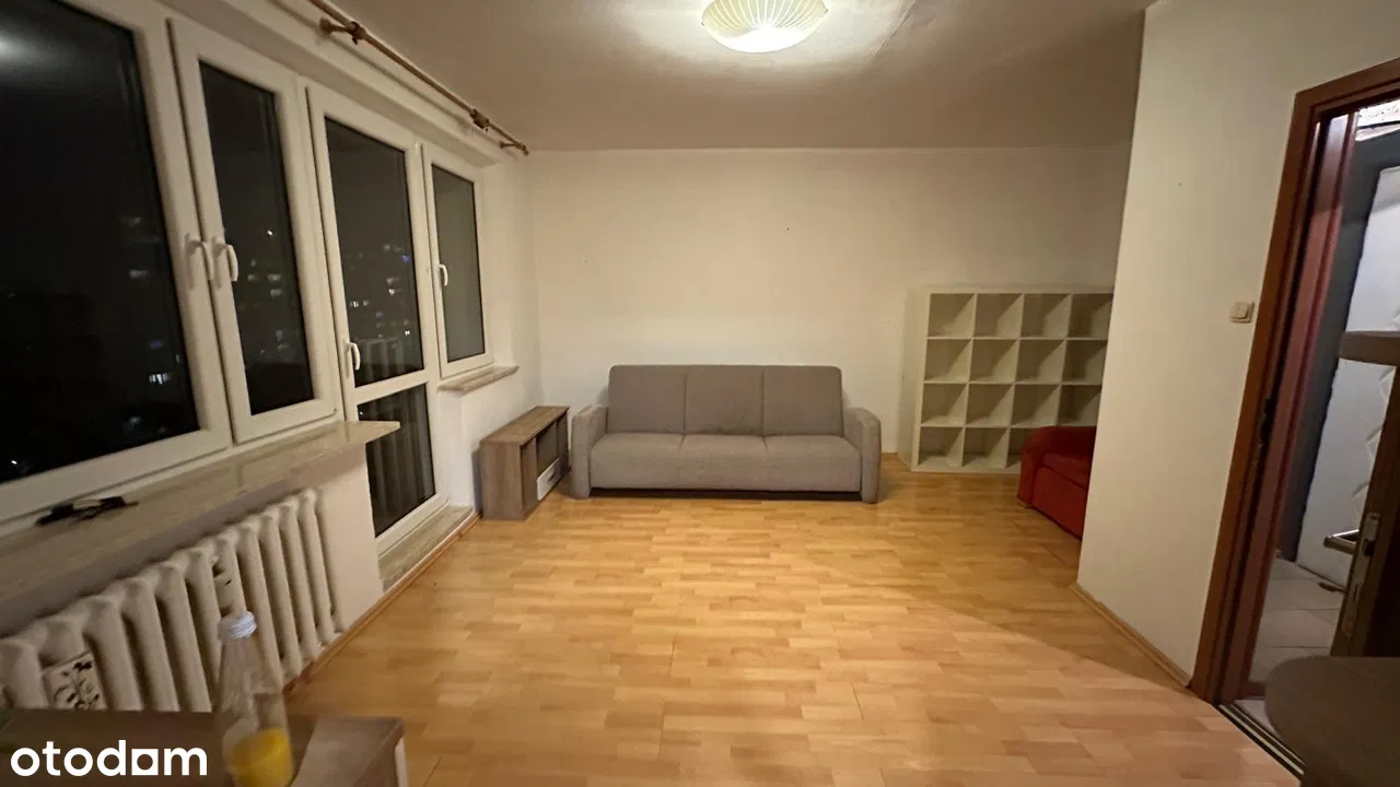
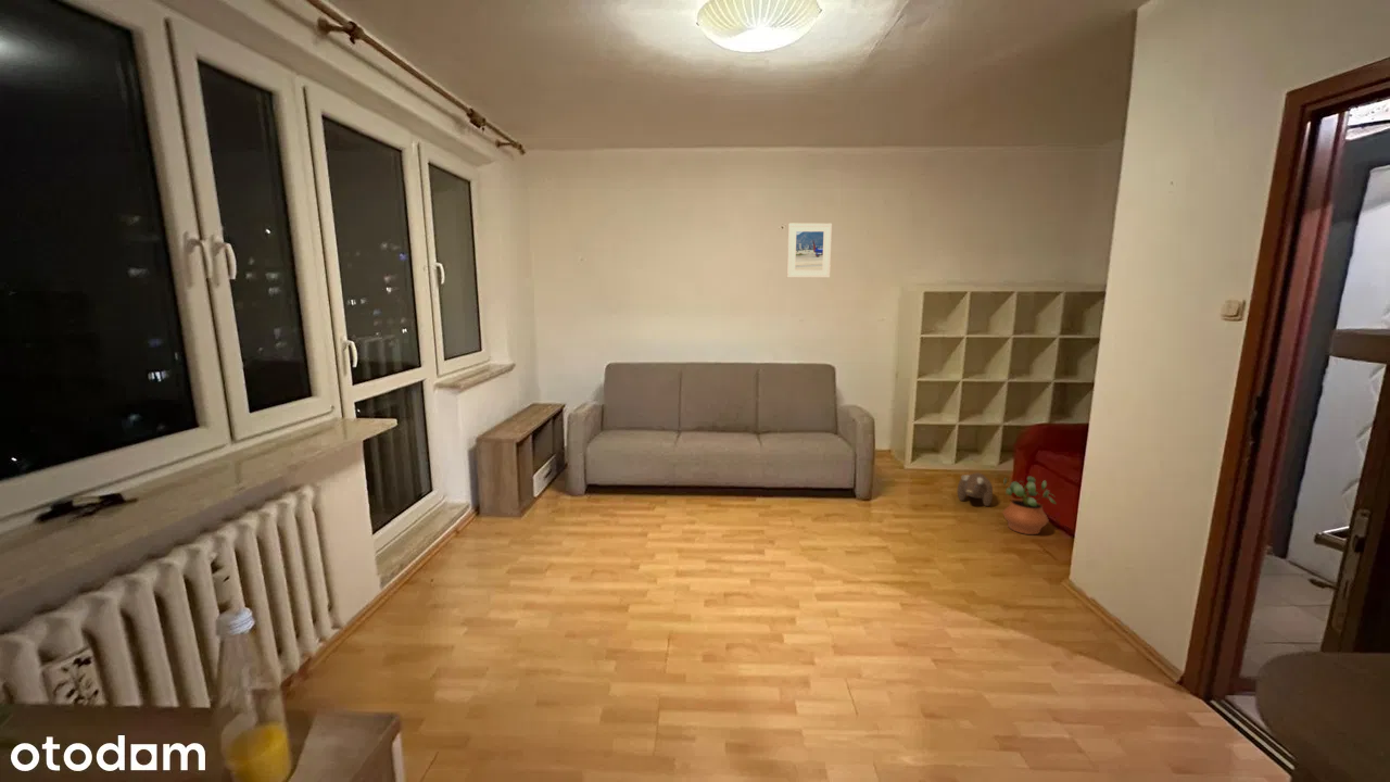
+ plush toy [957,471,994,507]
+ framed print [786,223,833,279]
+ potted plant [1001,476,1058,535]
